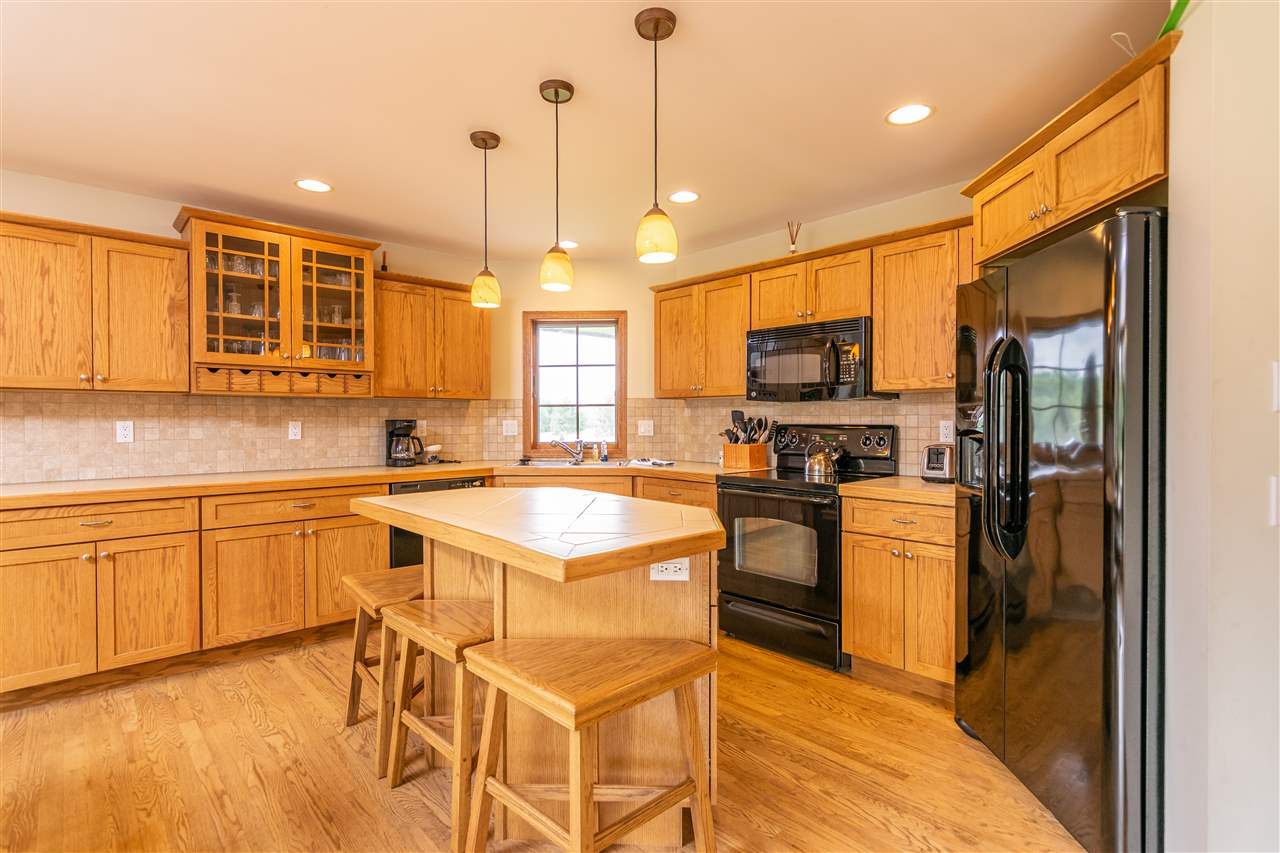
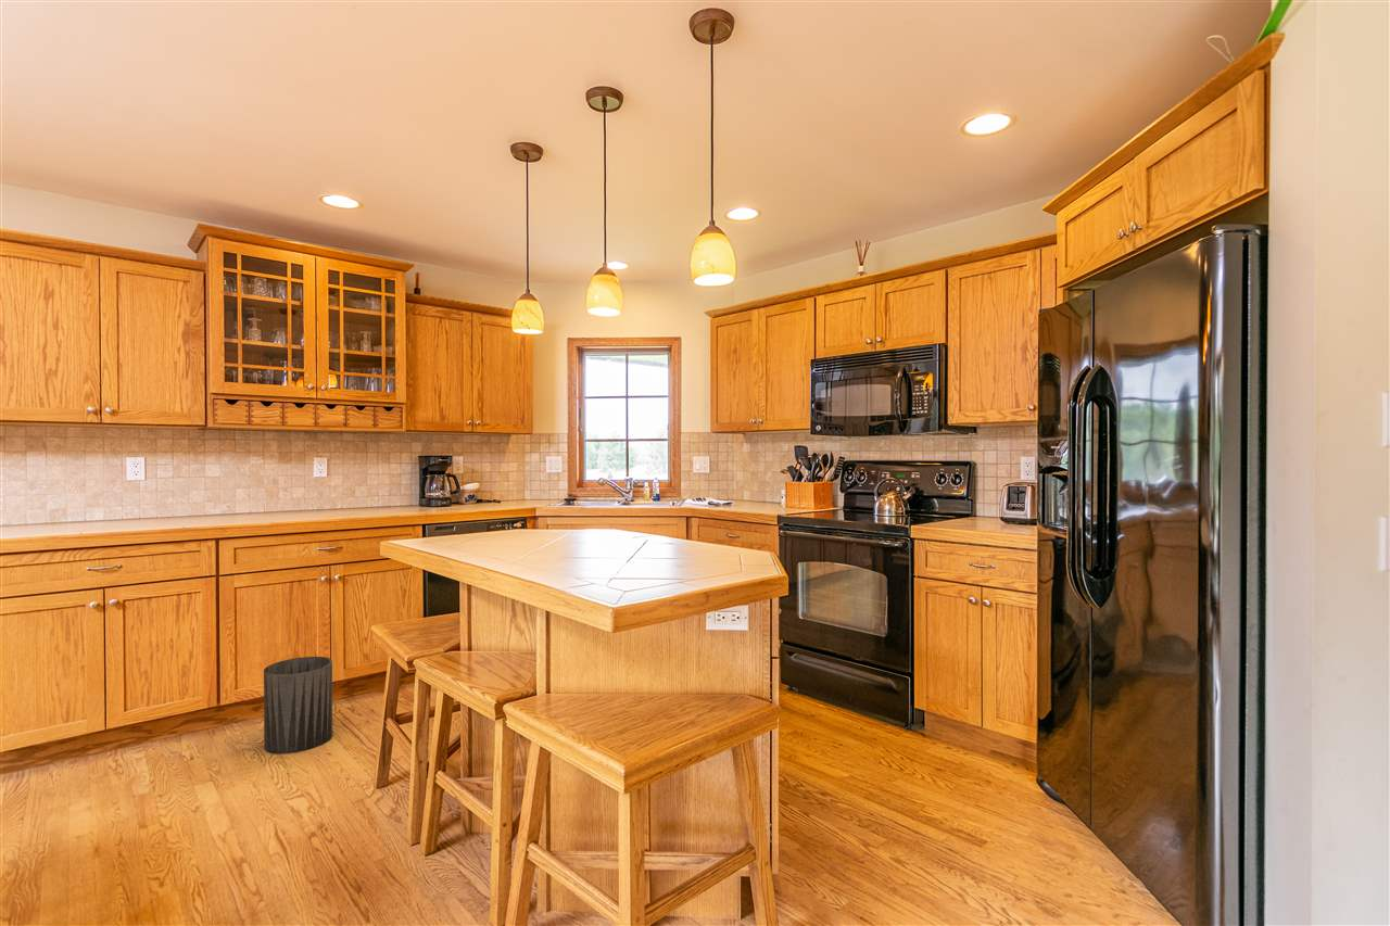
+ trash can [263,656,333,756]
